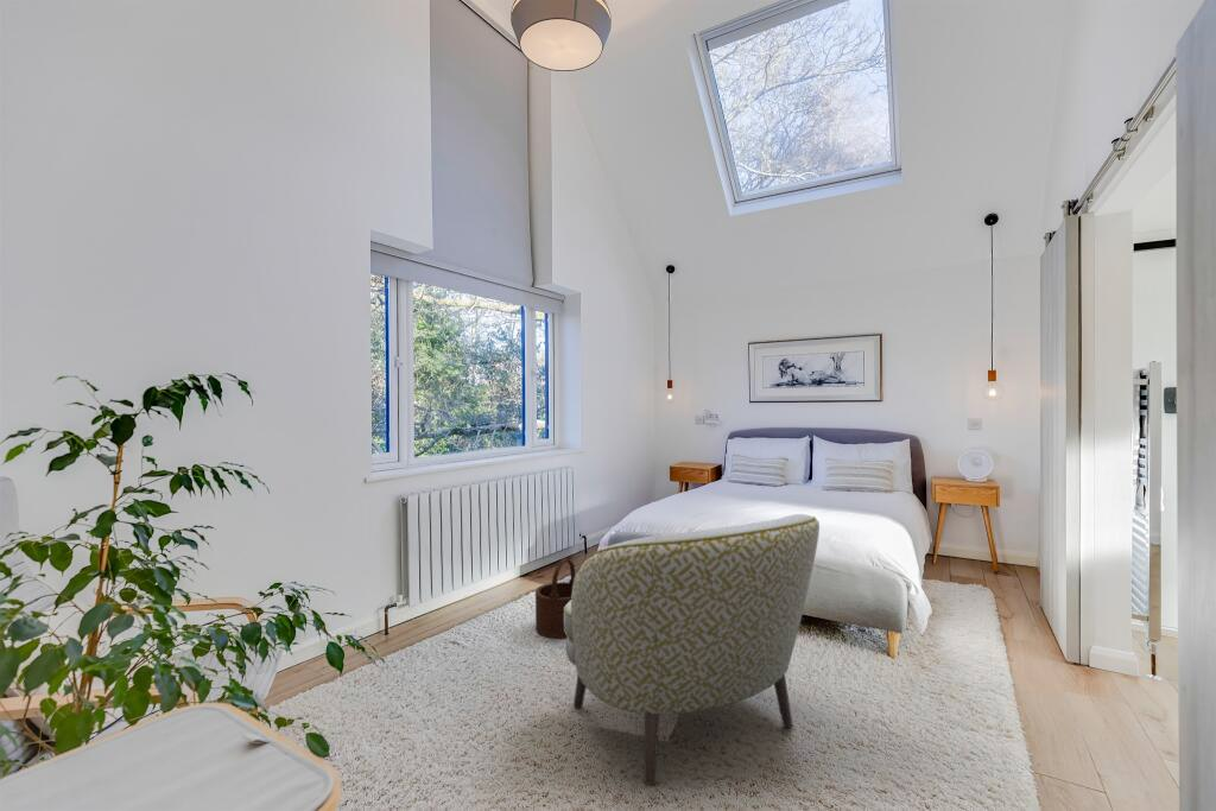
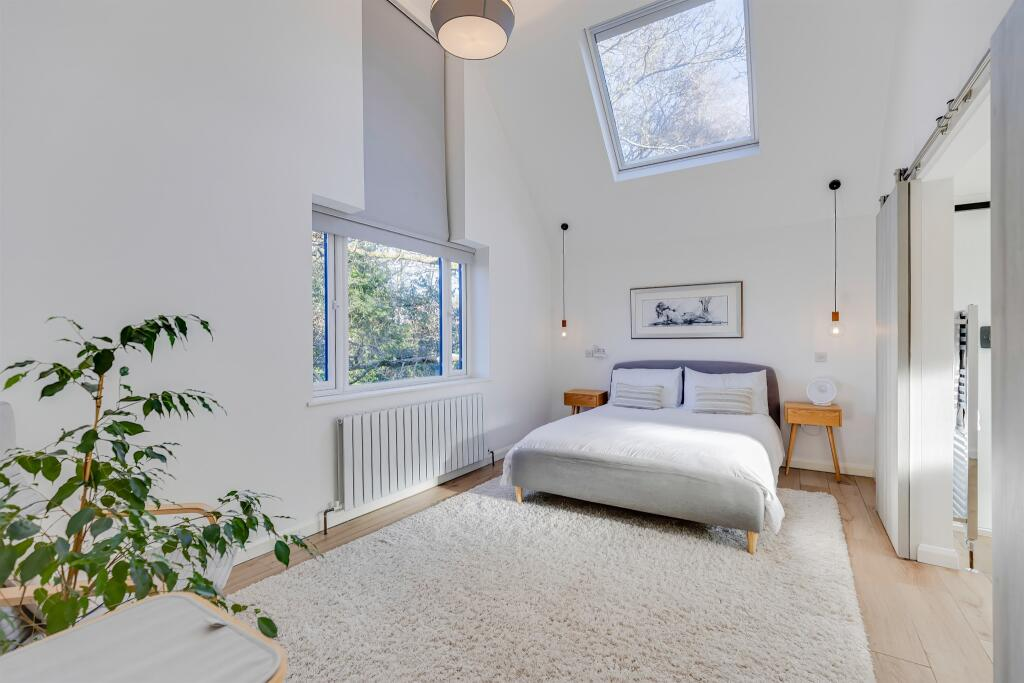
- armchair [564,513,821,786]
- wooden bucket [534,557,576,640]
